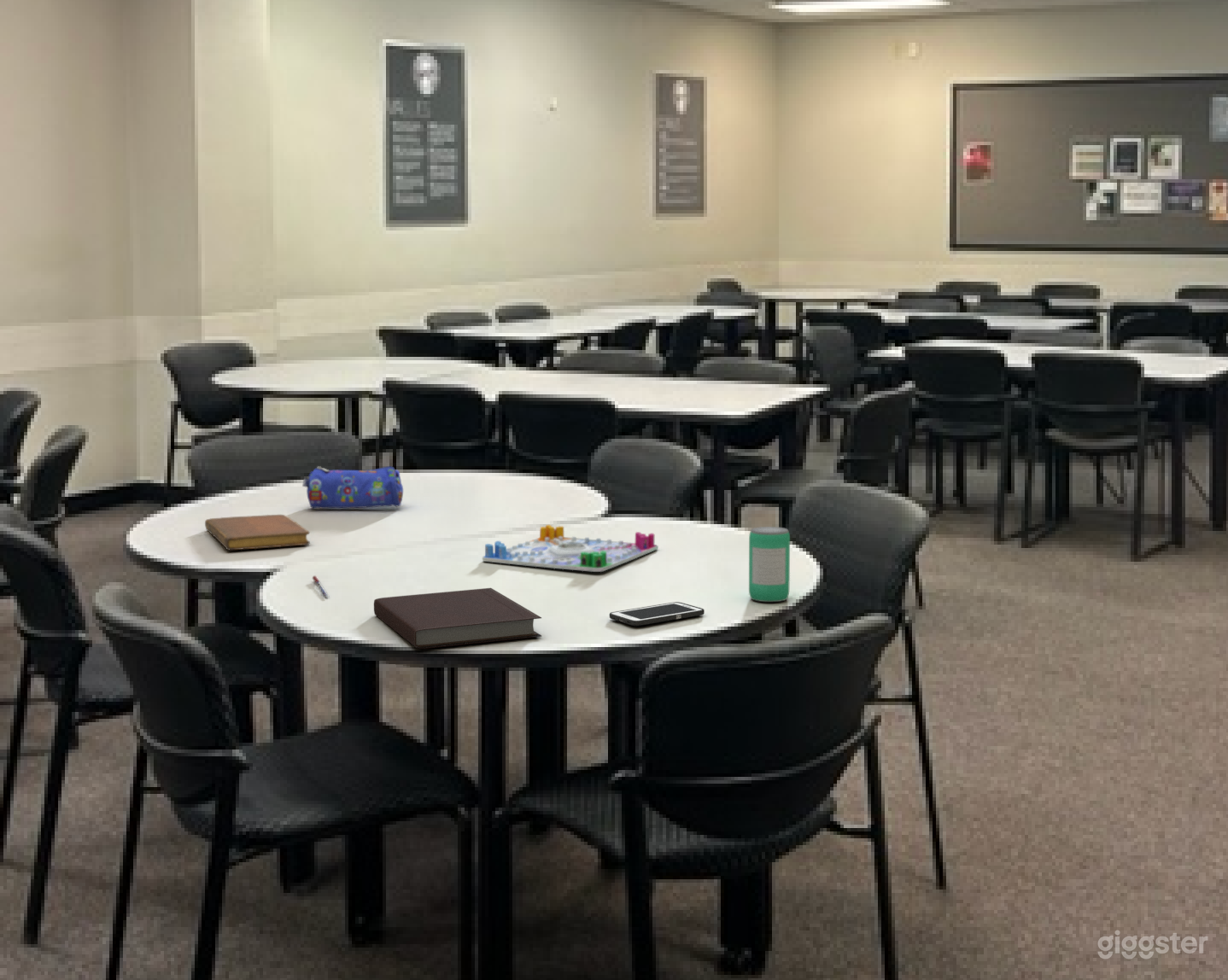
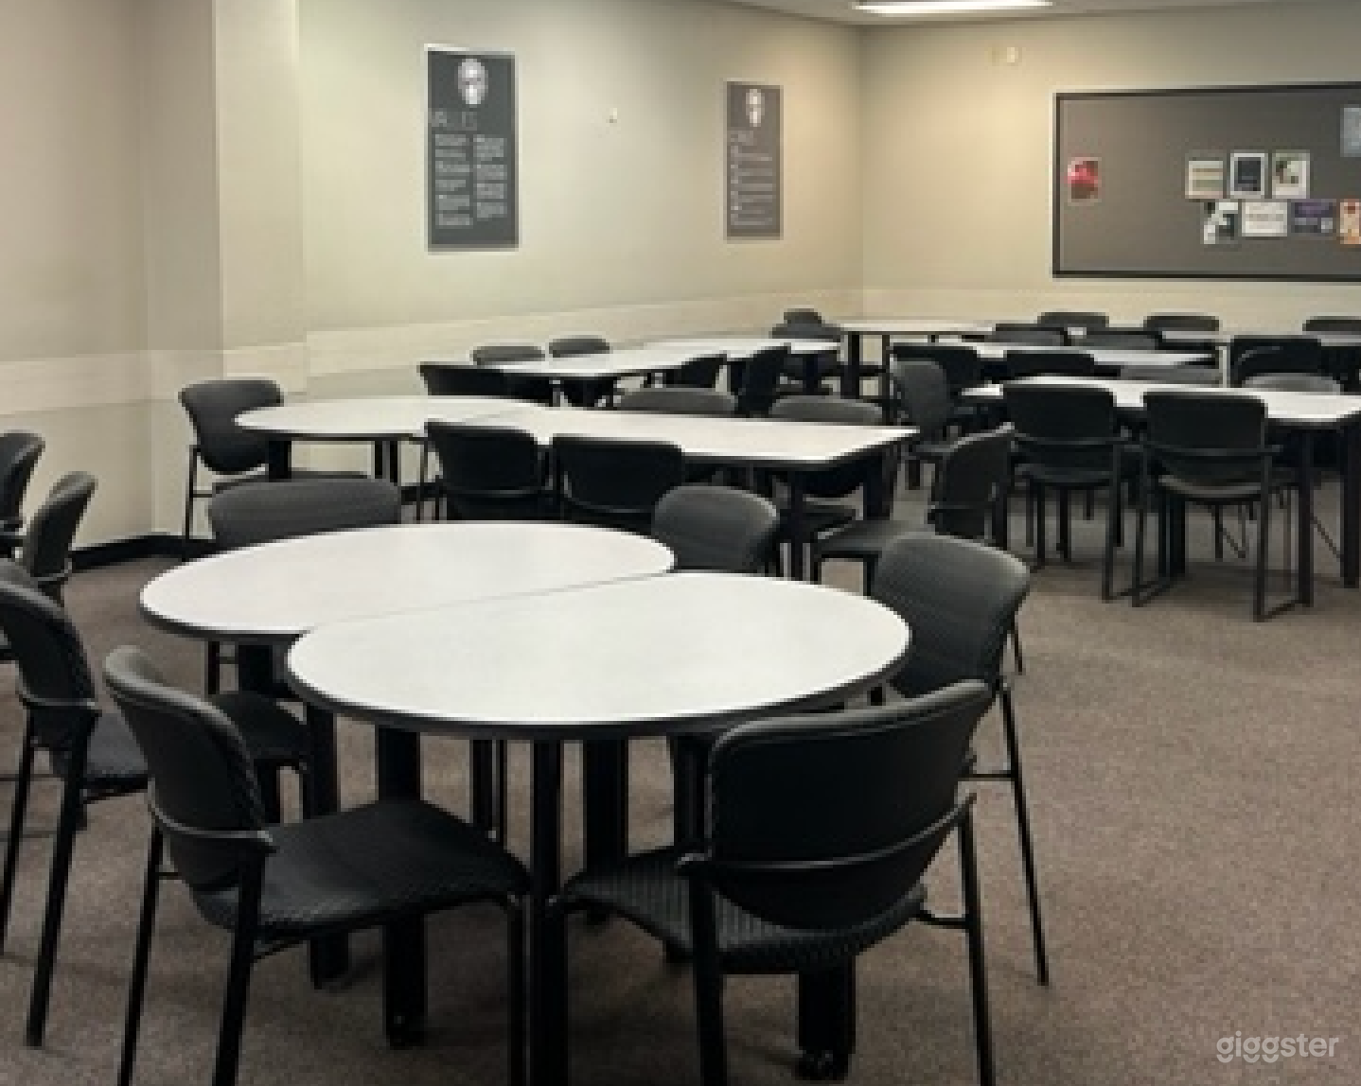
- cell phone [609,601,705,627]
- pen [312,575,330,598]
- board game [482,524,659,573]
- notebook [373,587,543,650]
- beverage can [748,526,791,603]
- pencil case [301,465,404,510]
- notebook [204,514,311,551]
